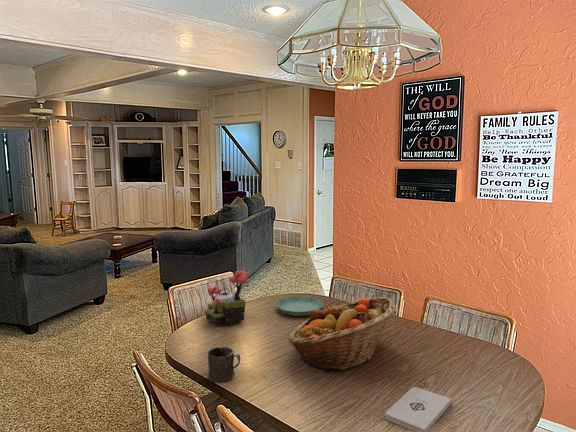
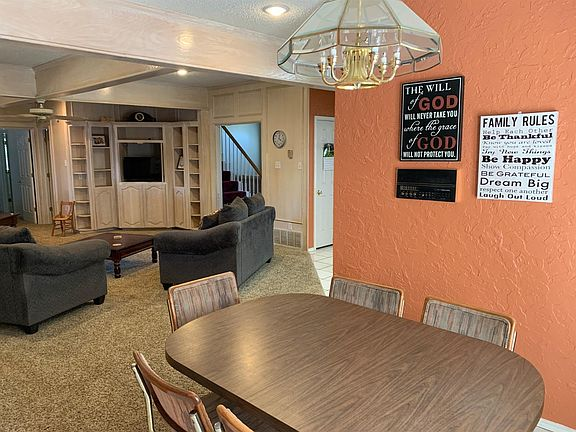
- plant [204,269,249,326]
- saucer [275,296,324,317]
- mug [207,346,241,382]
- notepad [385,386,452,432]
- fruit basket [287,296,396,372]
